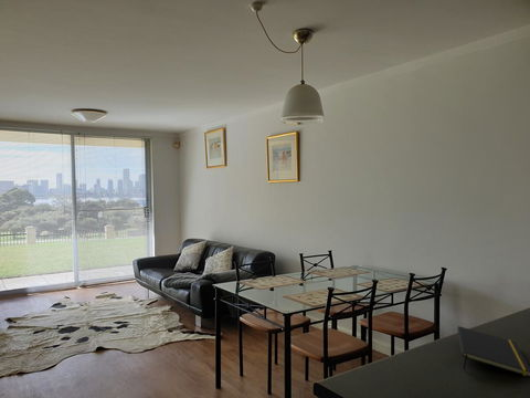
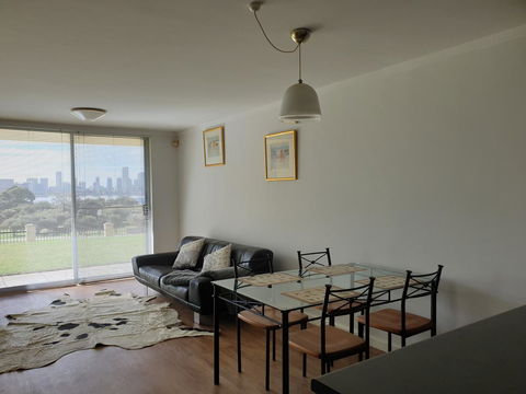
- notepad [456,325,530,378]
